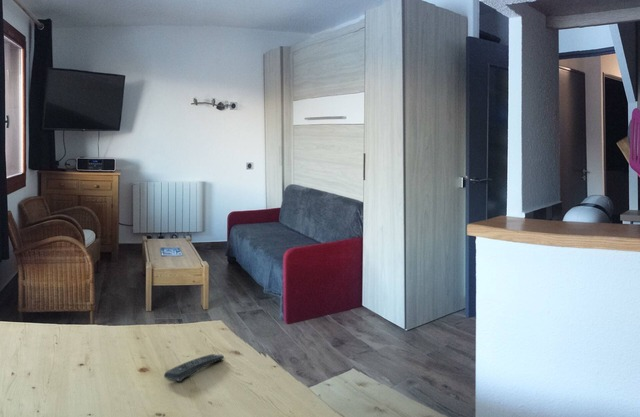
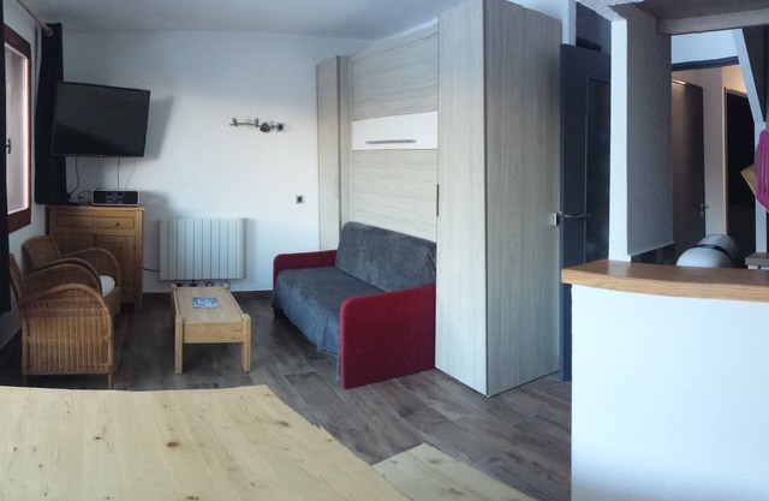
- remote control [163,353,225,382]
